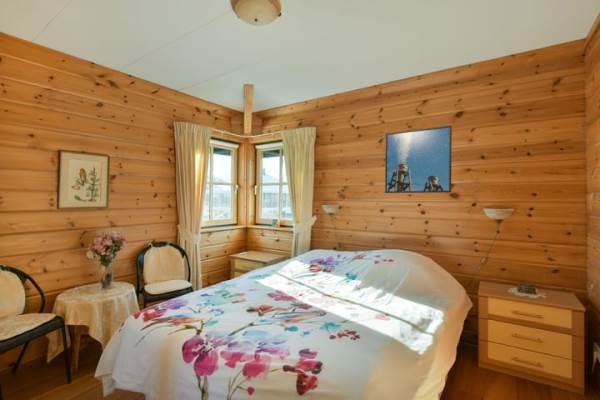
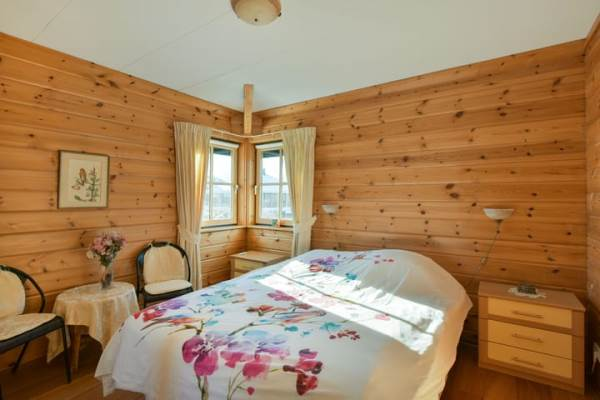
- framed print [384,125,453,194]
